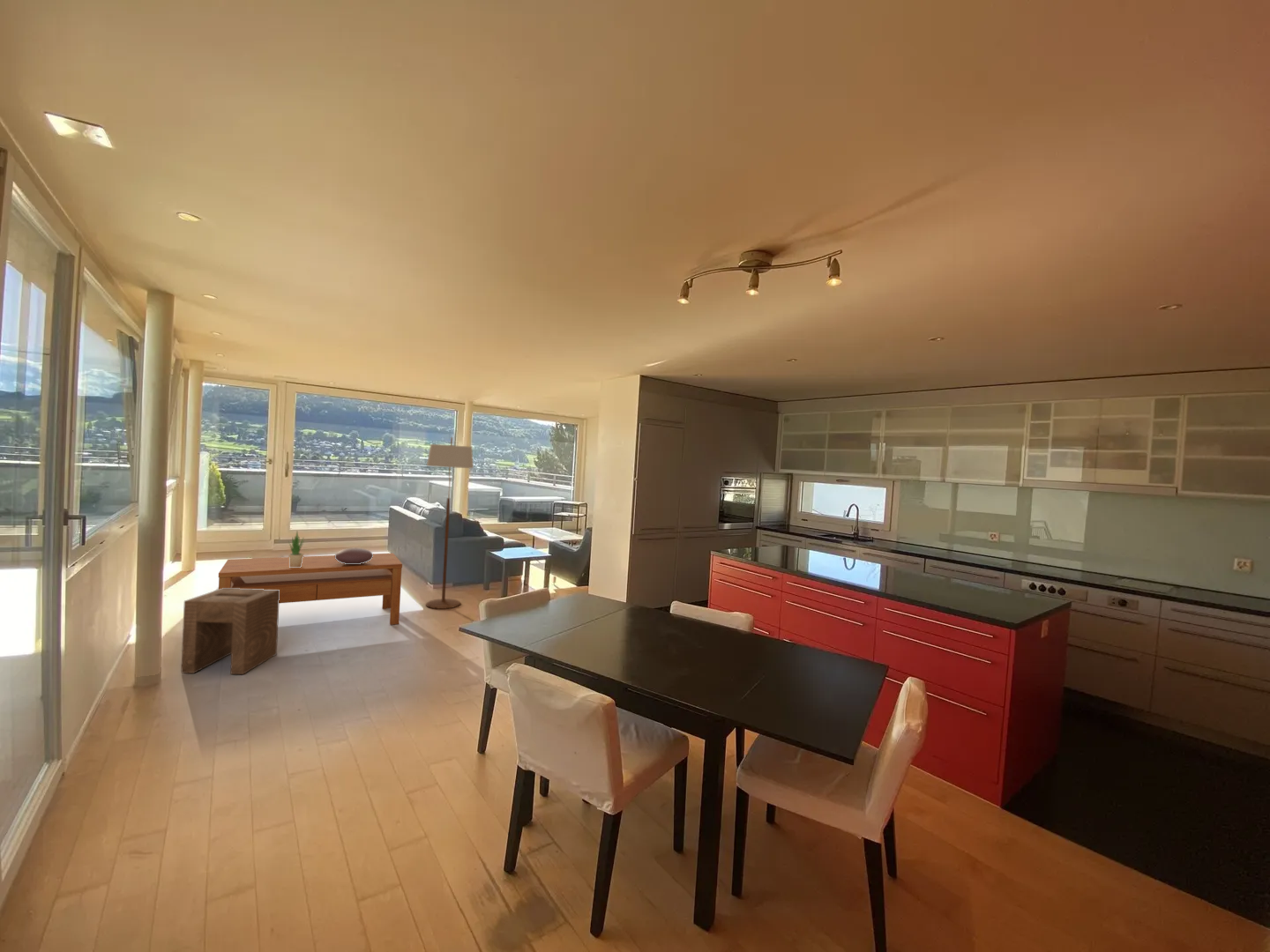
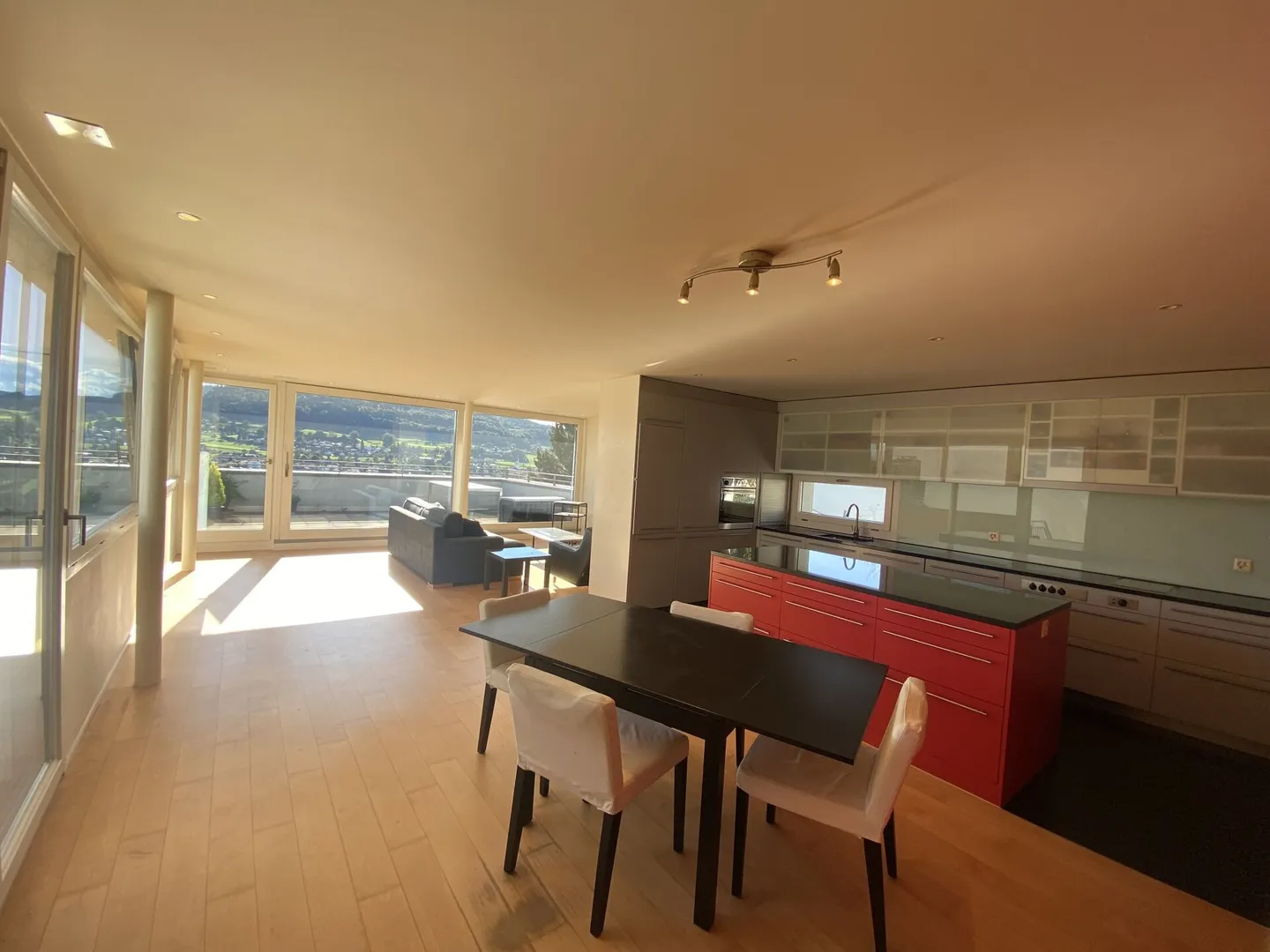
- floor lamp [425,436,474,610]
- potted plant [288,531,305,568]
- stool [180,588,280,675]
- coffee table [218,552,403,626]
- decorative bowl [334,547,374,564]
